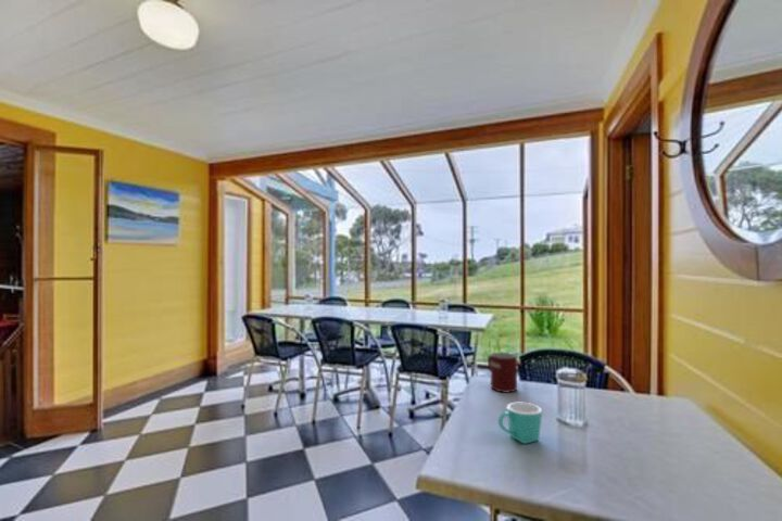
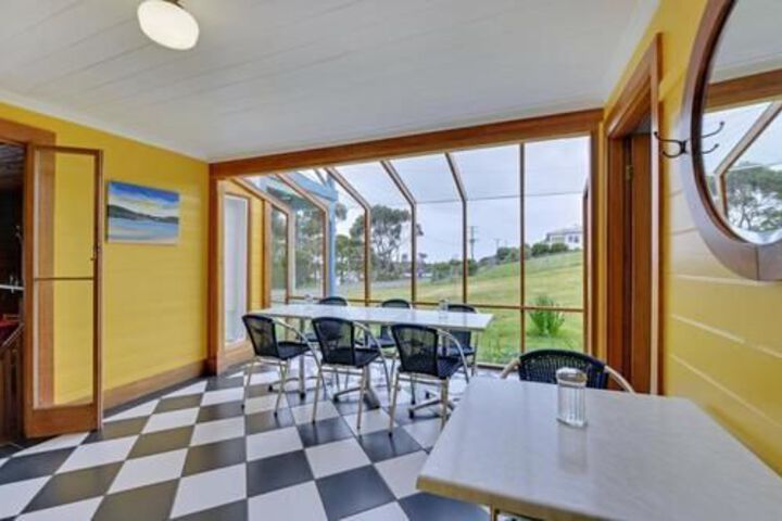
- mug [497,402,543,445]
- mug [487,352,518,394]
